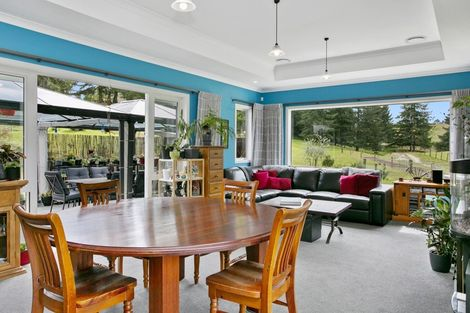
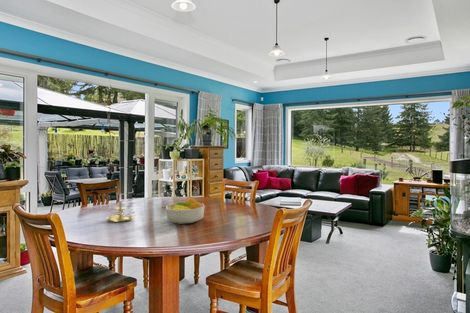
+ candle holder [106,193,137,223]
+ fruit bowl [165,197,206,225]
